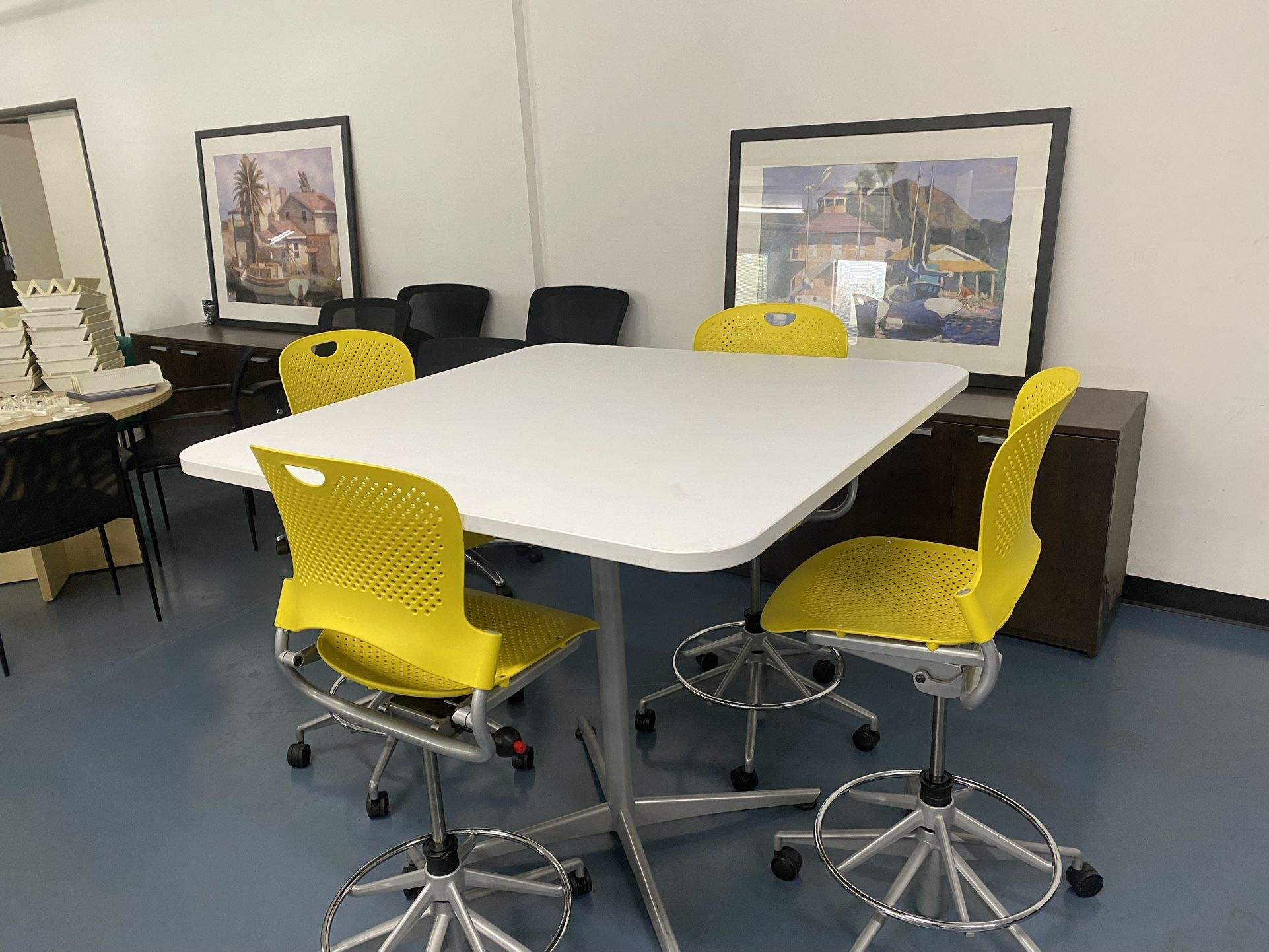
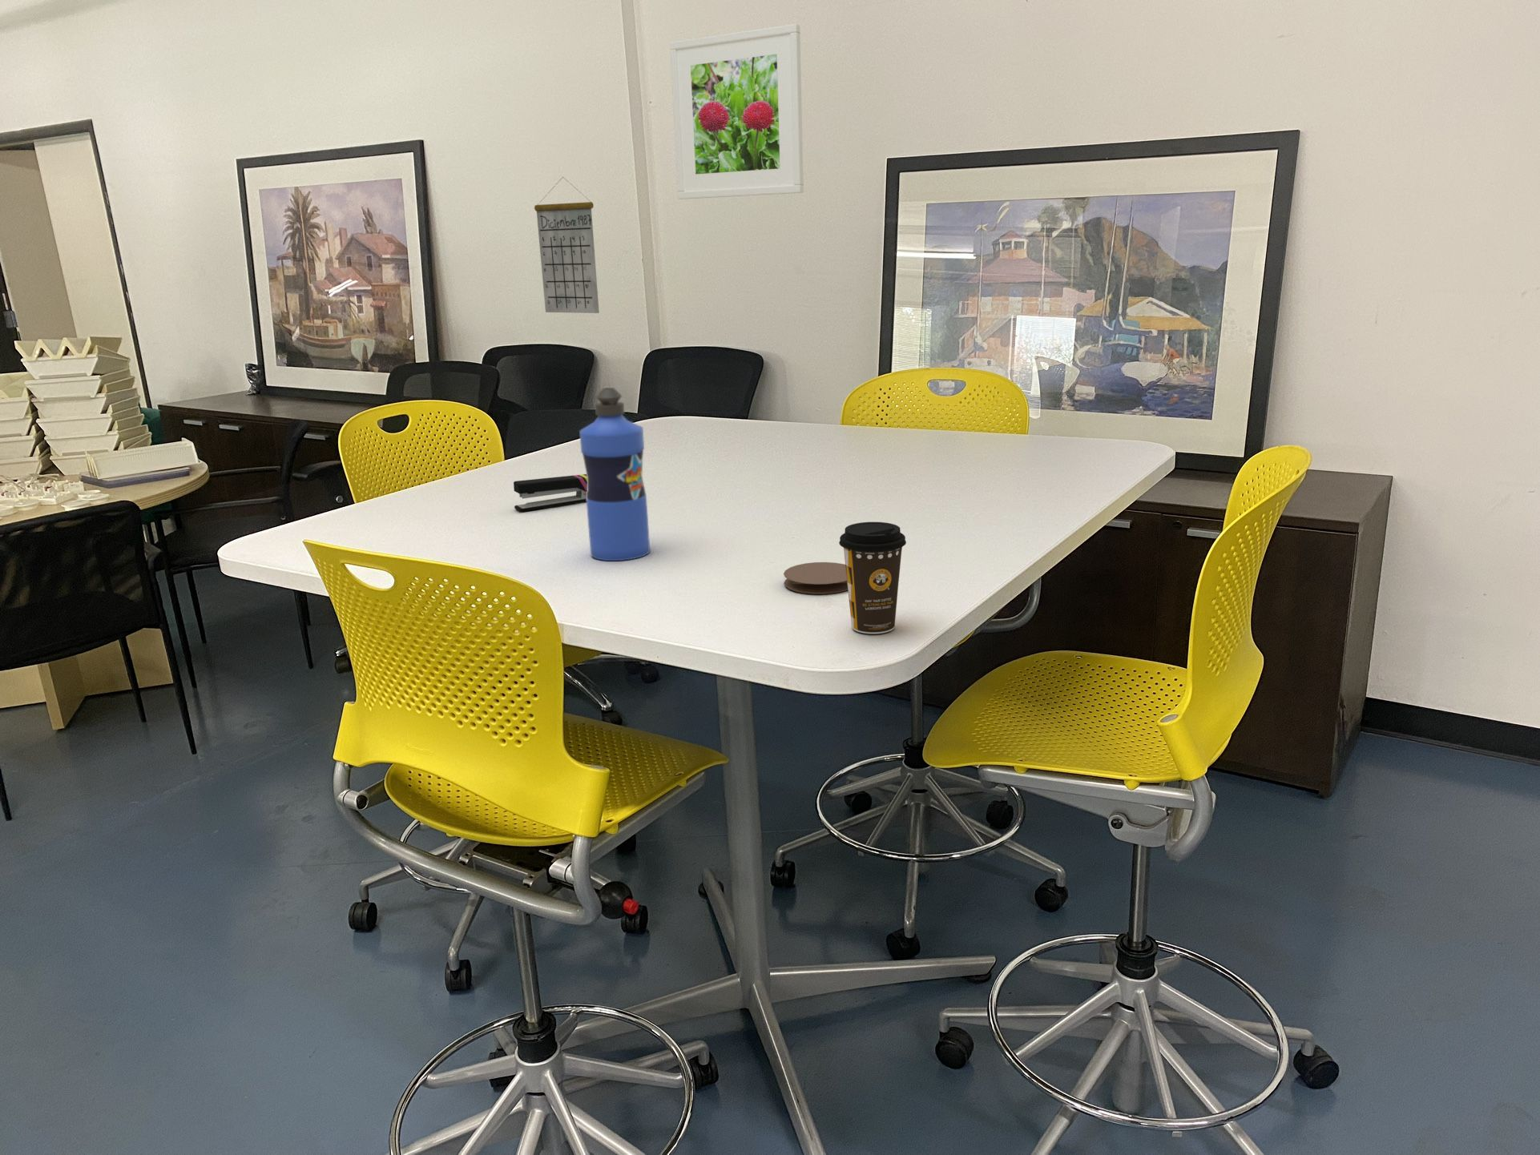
+ coaster [783,562,848,594]
+ calendar [534,176,601,314]
+ water bottle [579,387,650,562]
+ stapler [513,473,587,513]
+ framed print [669,23,805,200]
+ coffee cup [839,522,907,635]
